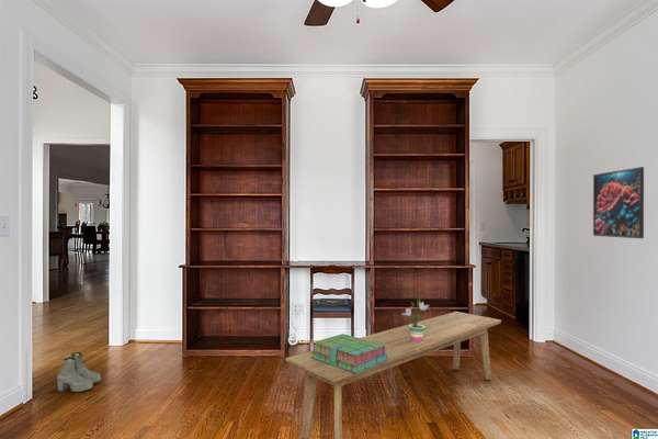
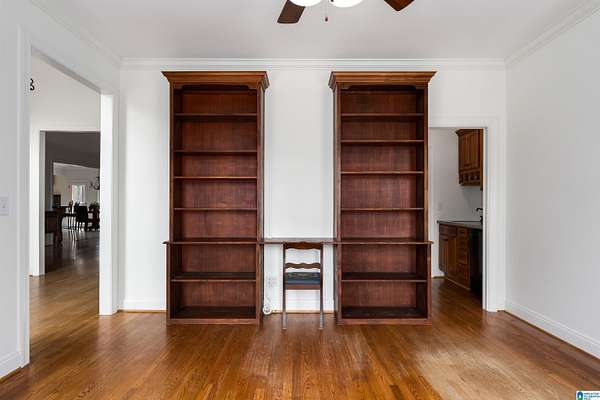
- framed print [592,166,645,239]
- bench [284,311,502,439]
- boots [56,351,102,393]
- stack of books [310,333,387,374]
- potted plant [401,292,430,341]
